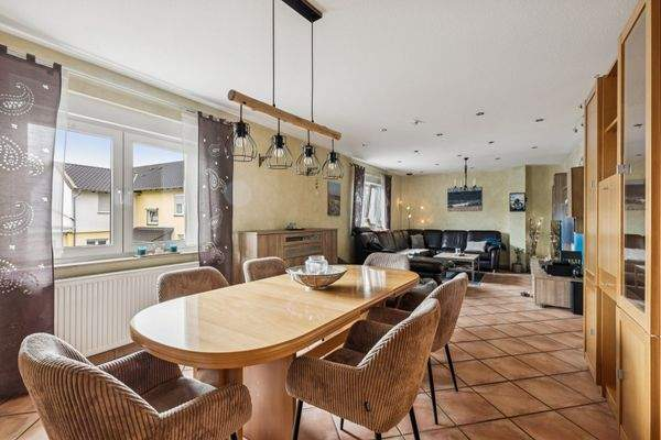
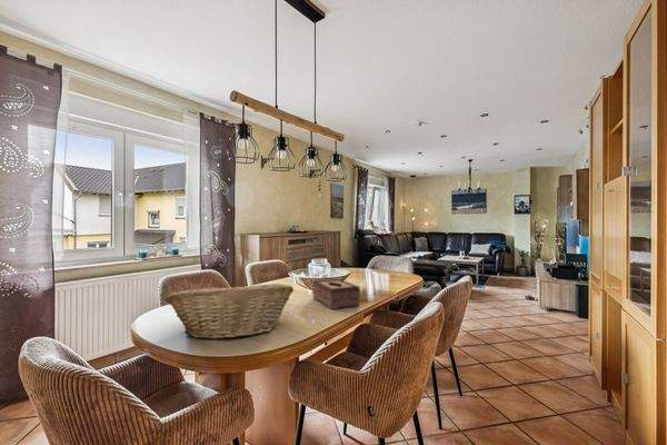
+ tissue box [311,278,361,310]
+ fruit basket [163,281,295,340]
